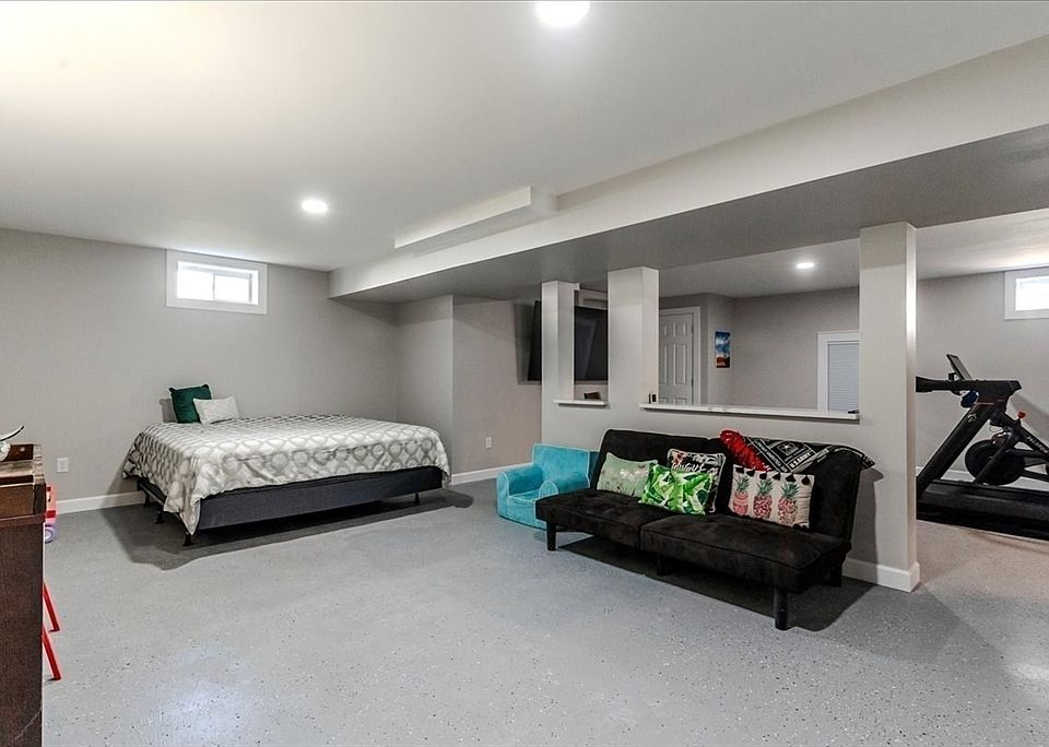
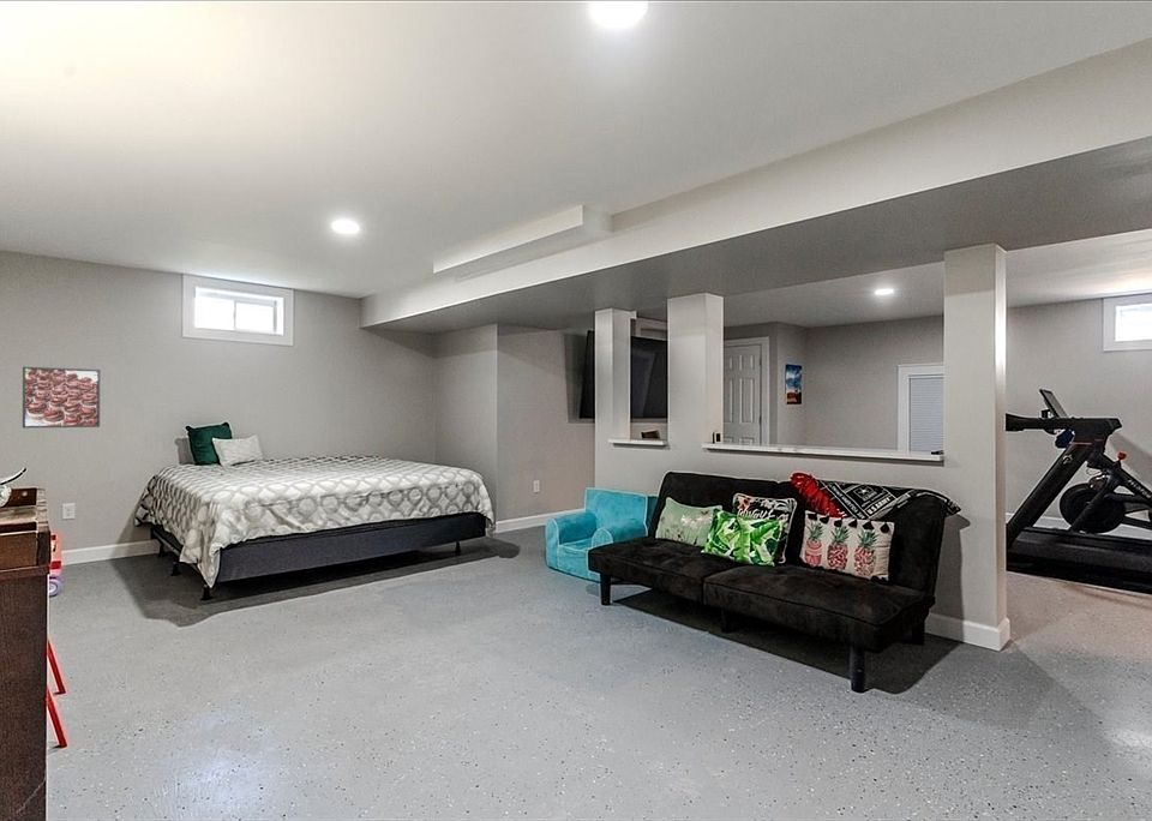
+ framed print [22,366,101,430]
